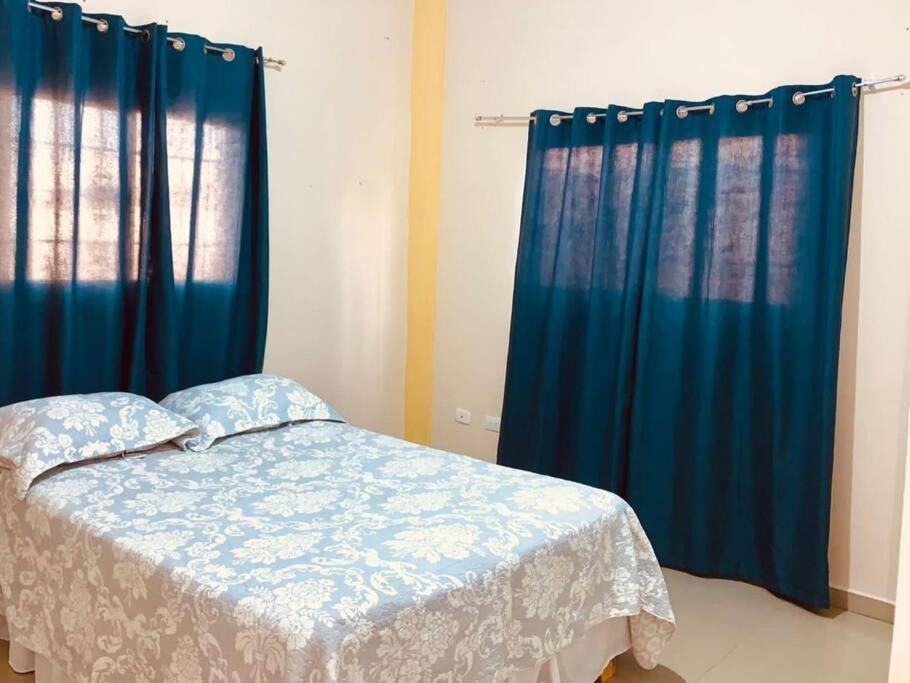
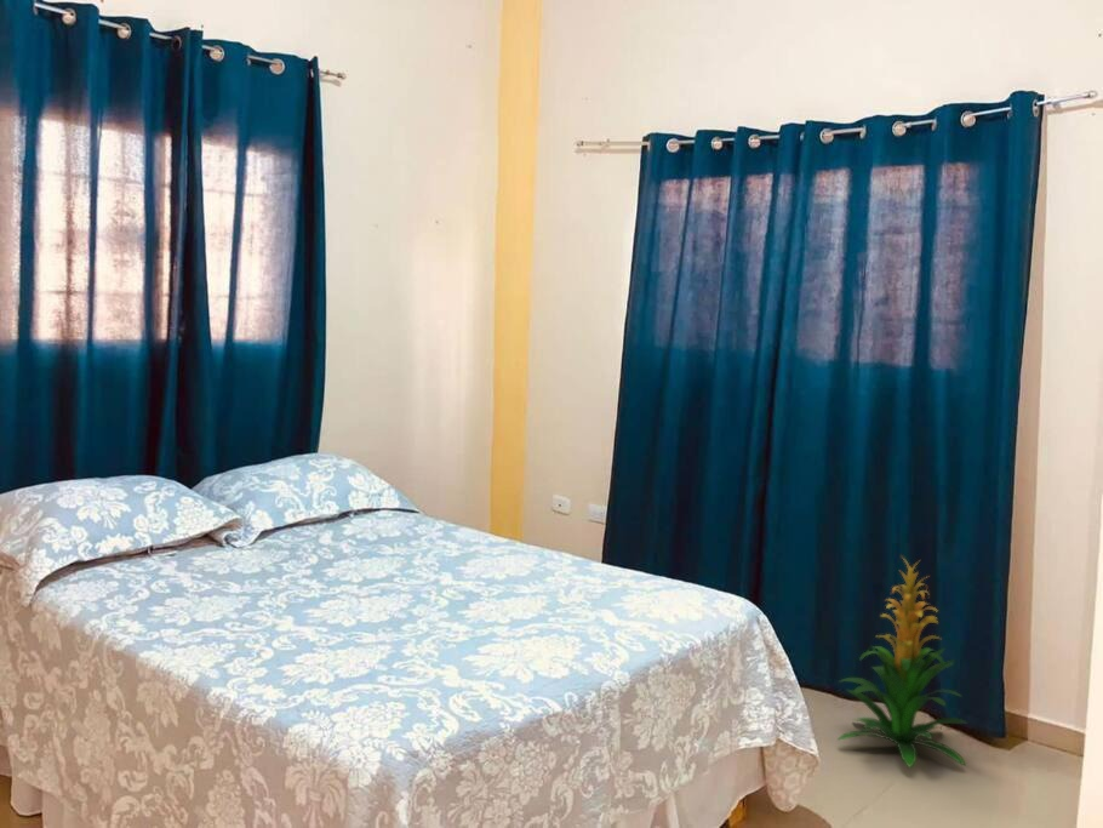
+ indoor plant [836,554,968,769]
